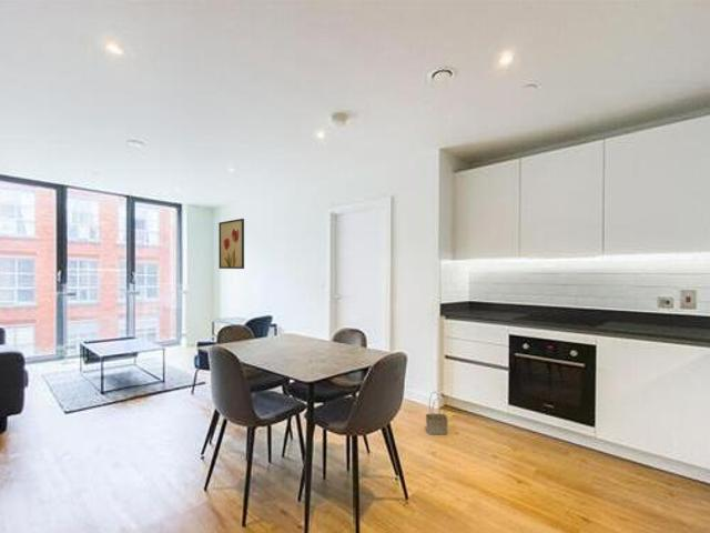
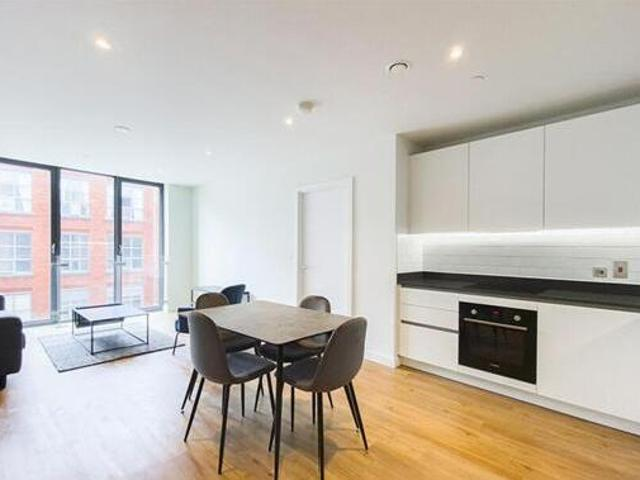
- wall art [217,218,245,270]
- basket [425,391,449,435]
